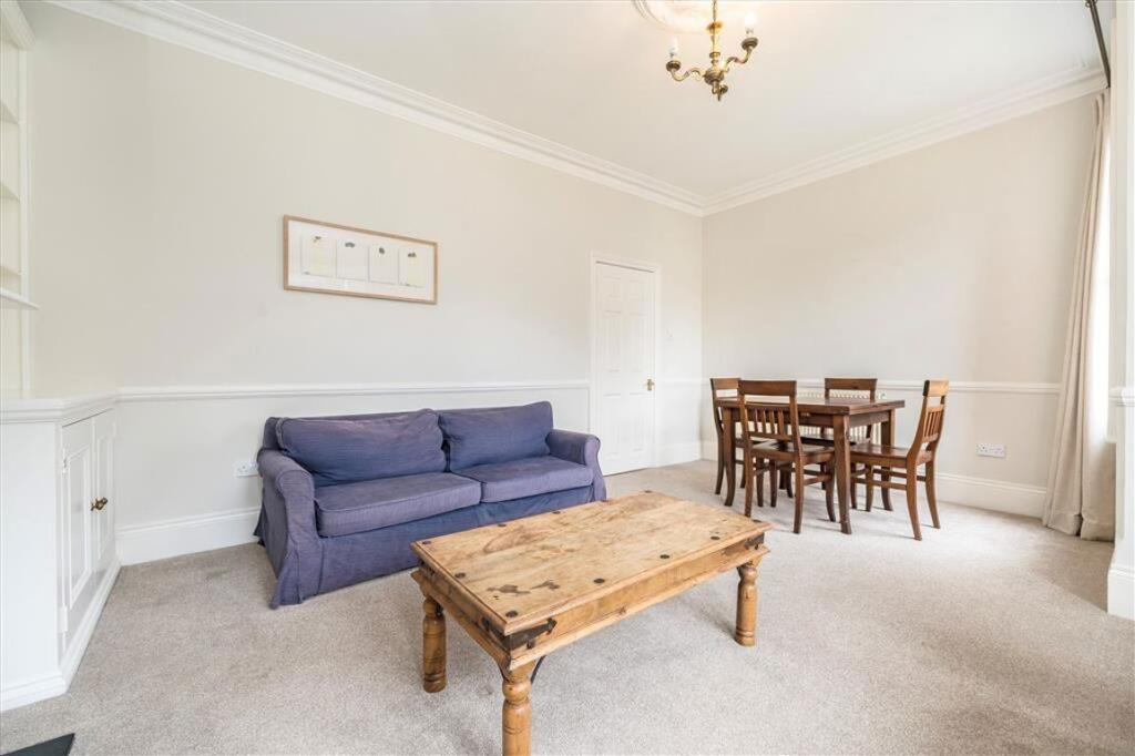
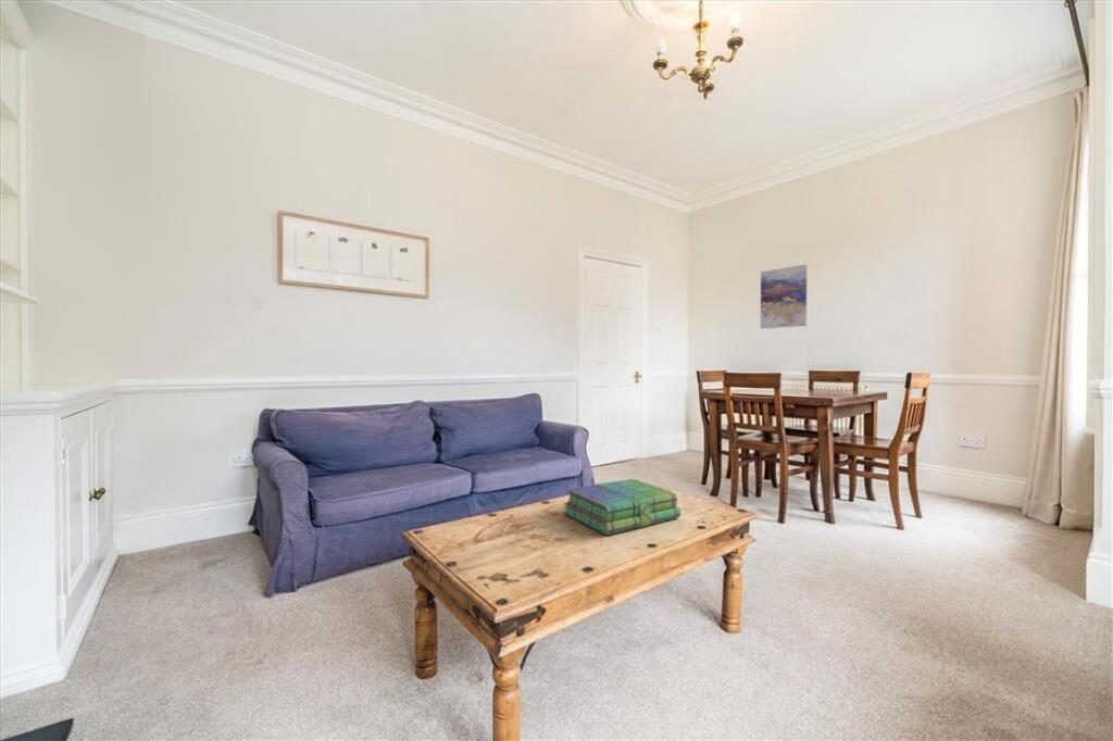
+ wall art [760,264,808,330]
+ stack of books [562,478,681,536]
